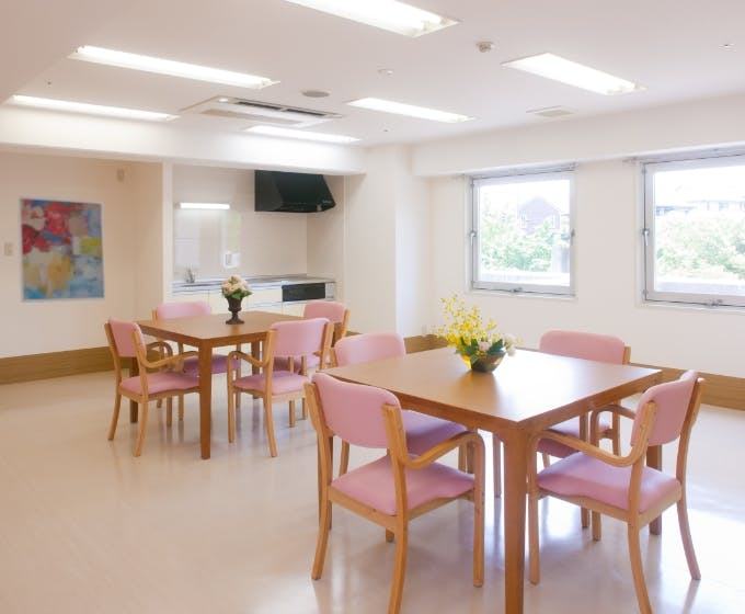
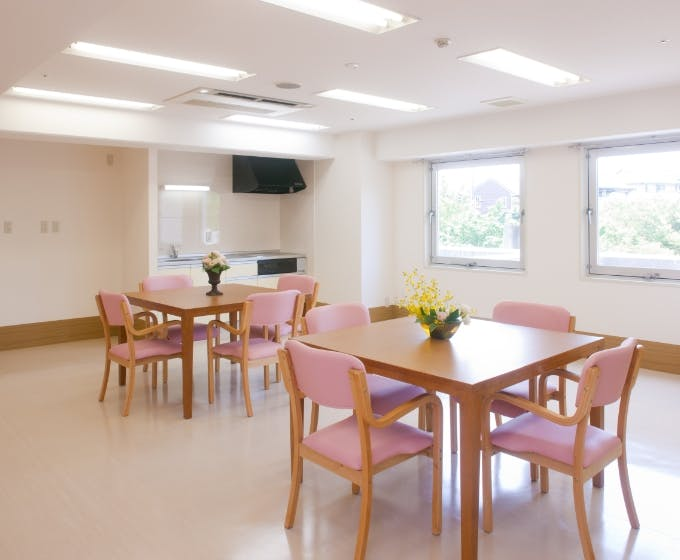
- wall art [16,194,106,304]
